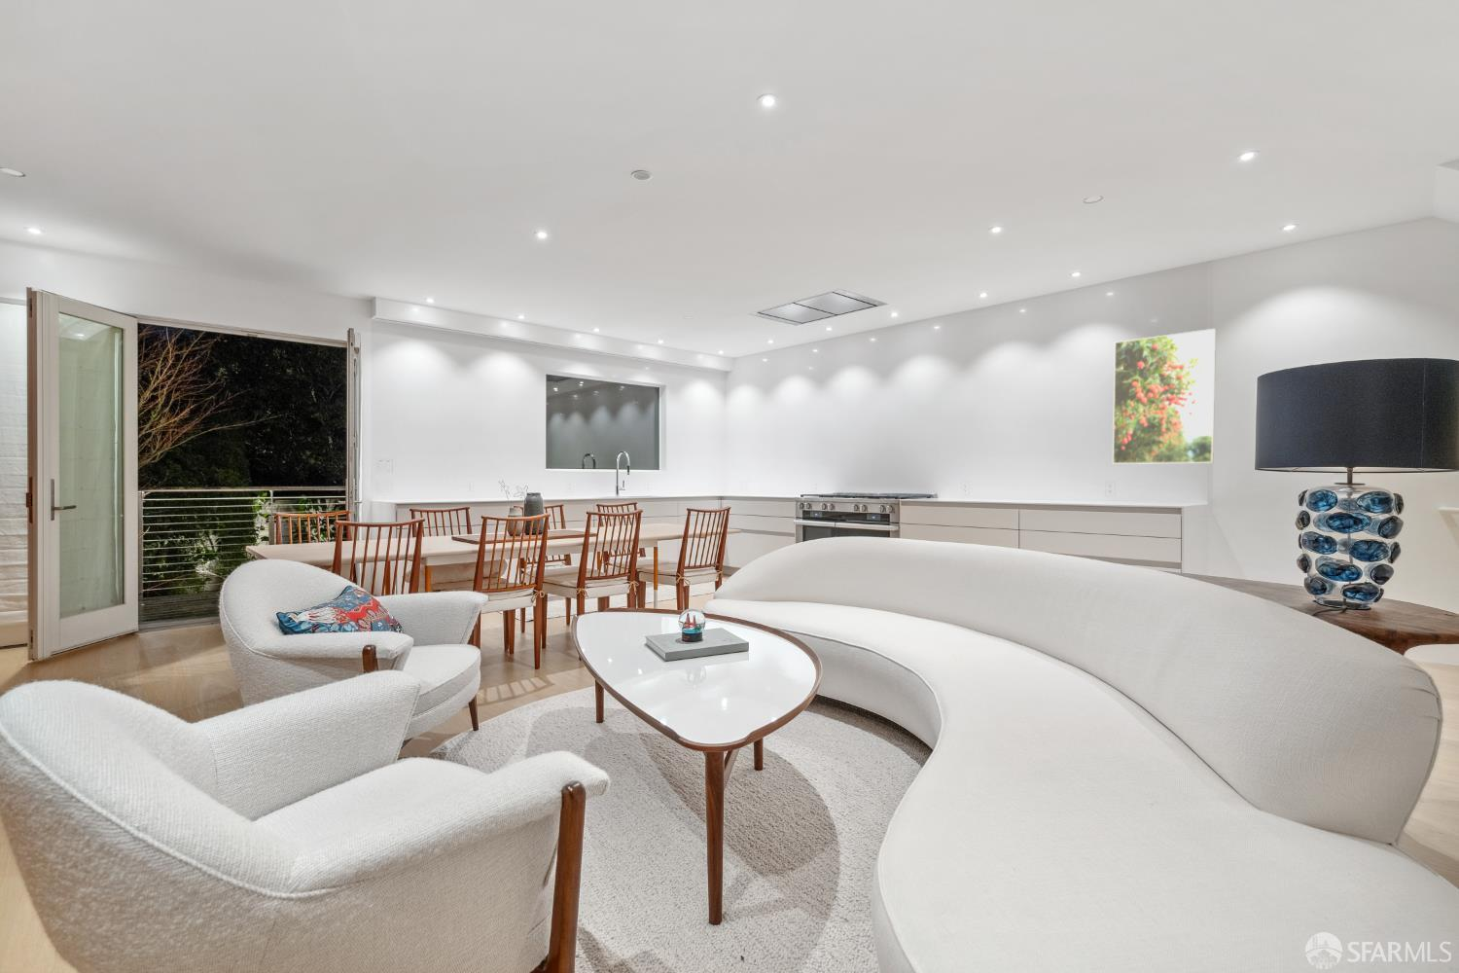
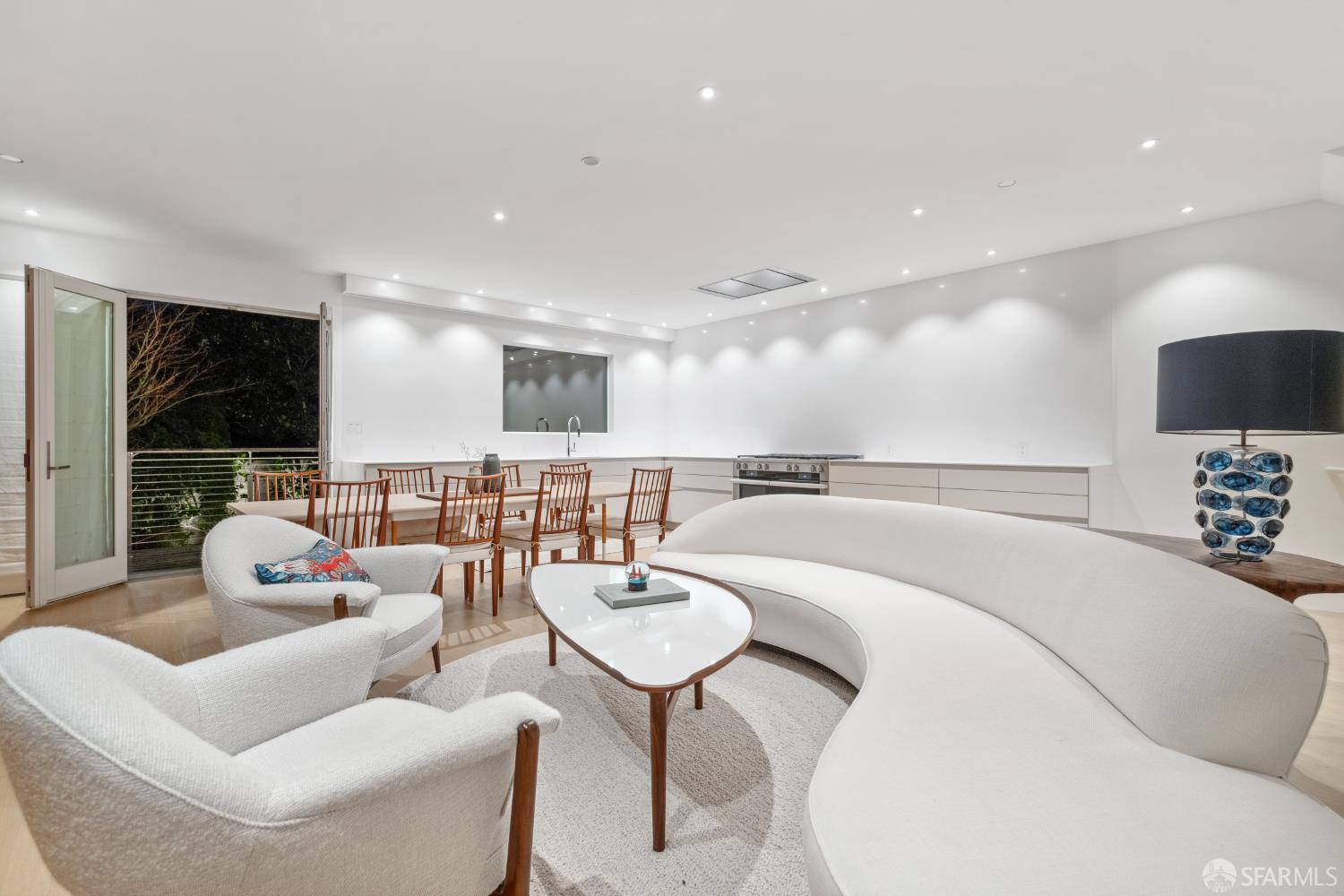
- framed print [1112,328,1217,465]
